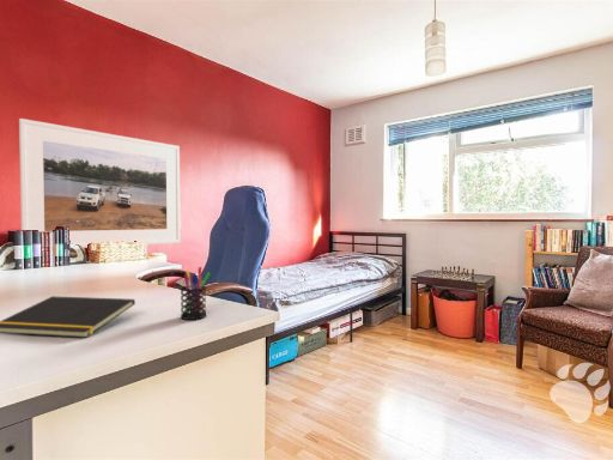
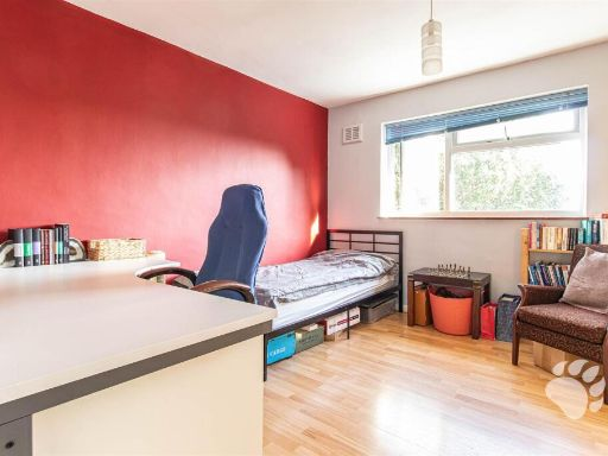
- notepad [0,295,136,339]
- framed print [18,117,182,249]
- pen holder [180,266,212,321]
